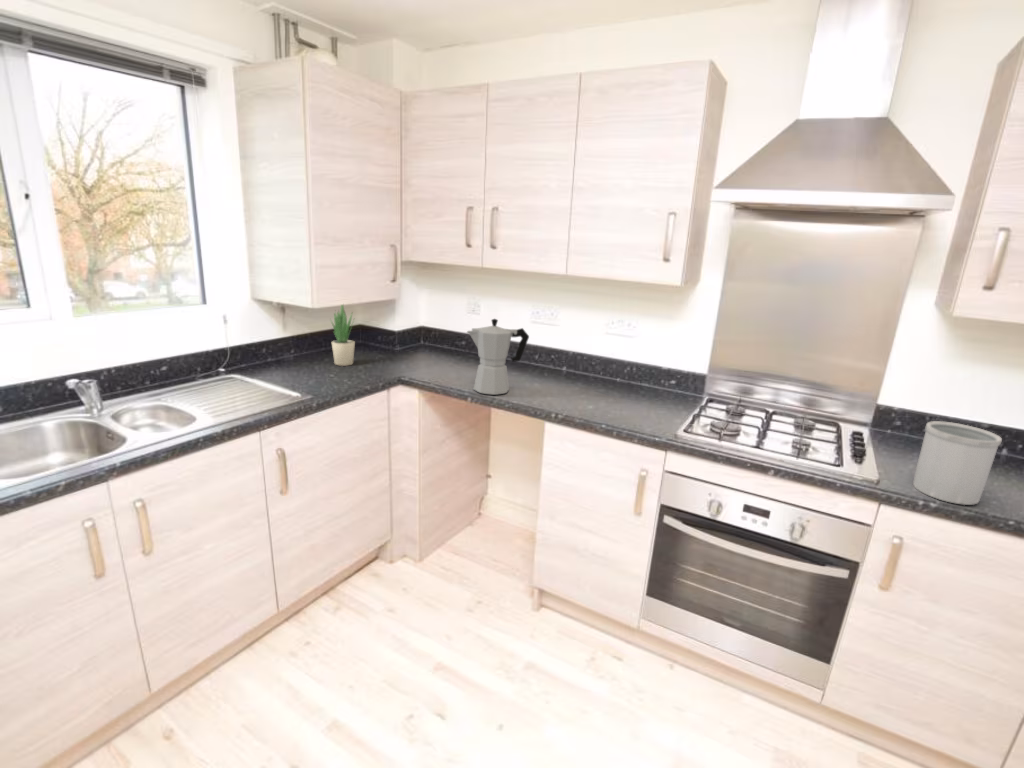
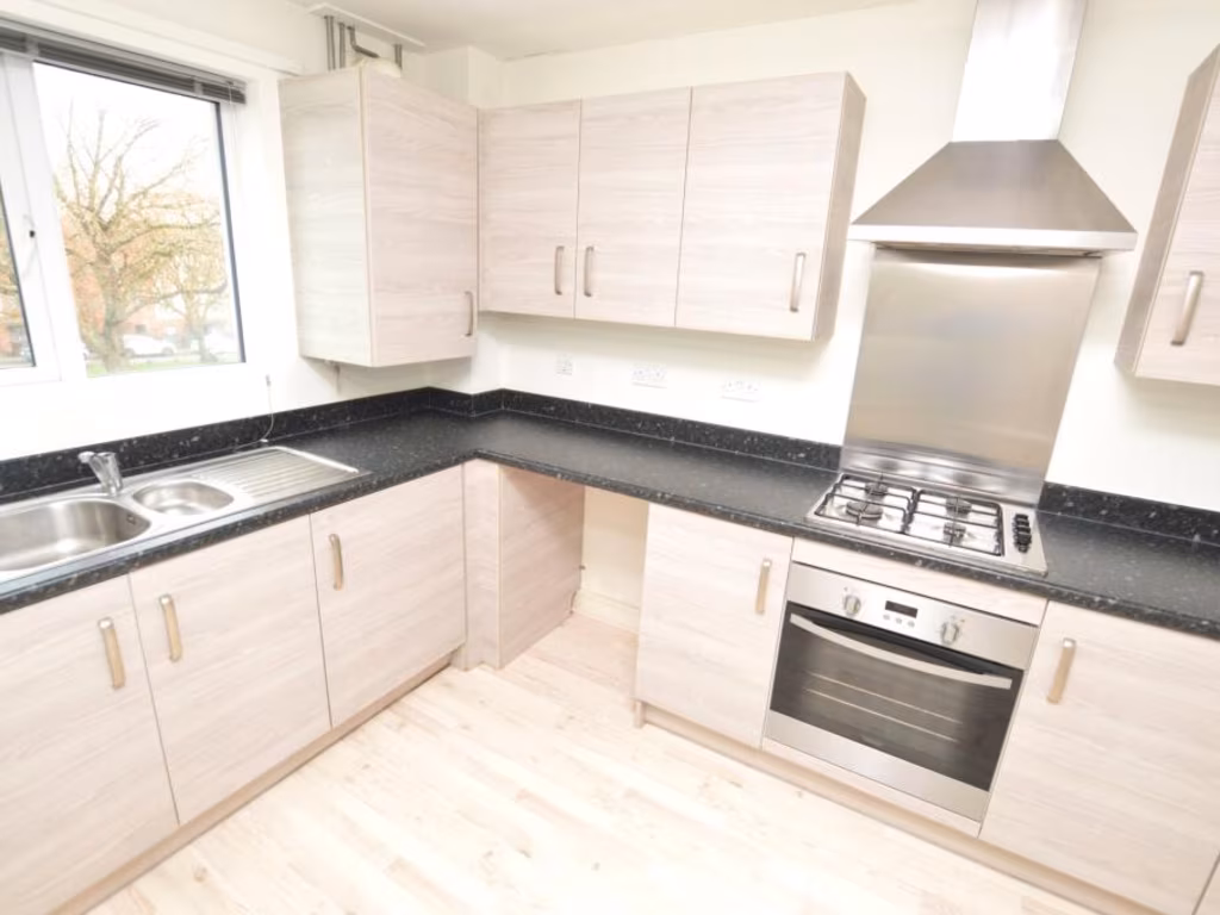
- potted plant [329,304,356,367]
- moka pot [466,318,530,396]
- utensil holder [912,420,1003,506]
